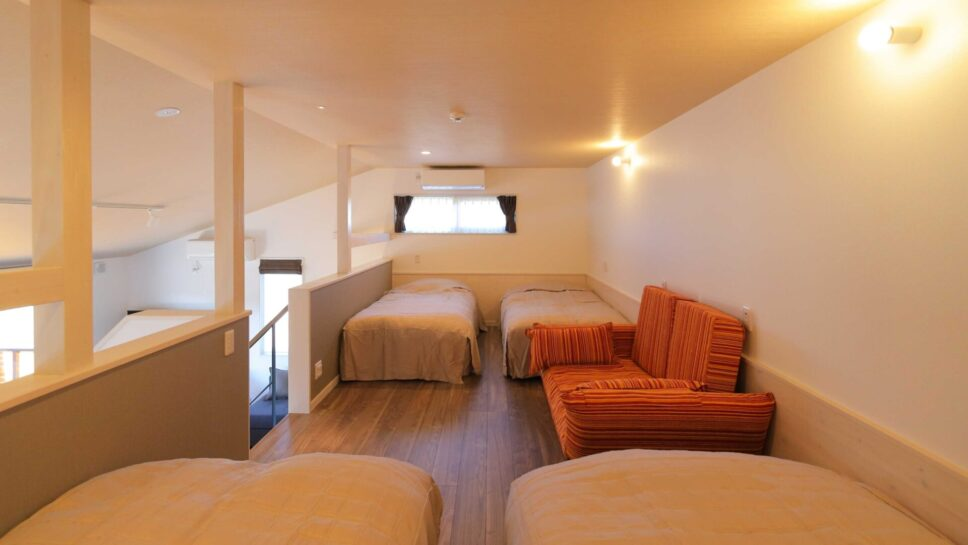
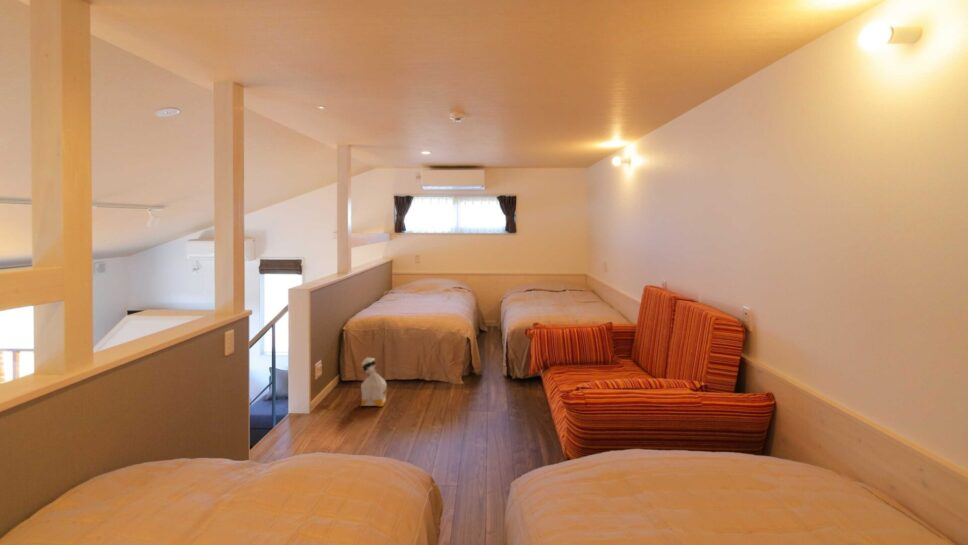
+ bag [359,356,388,407]
